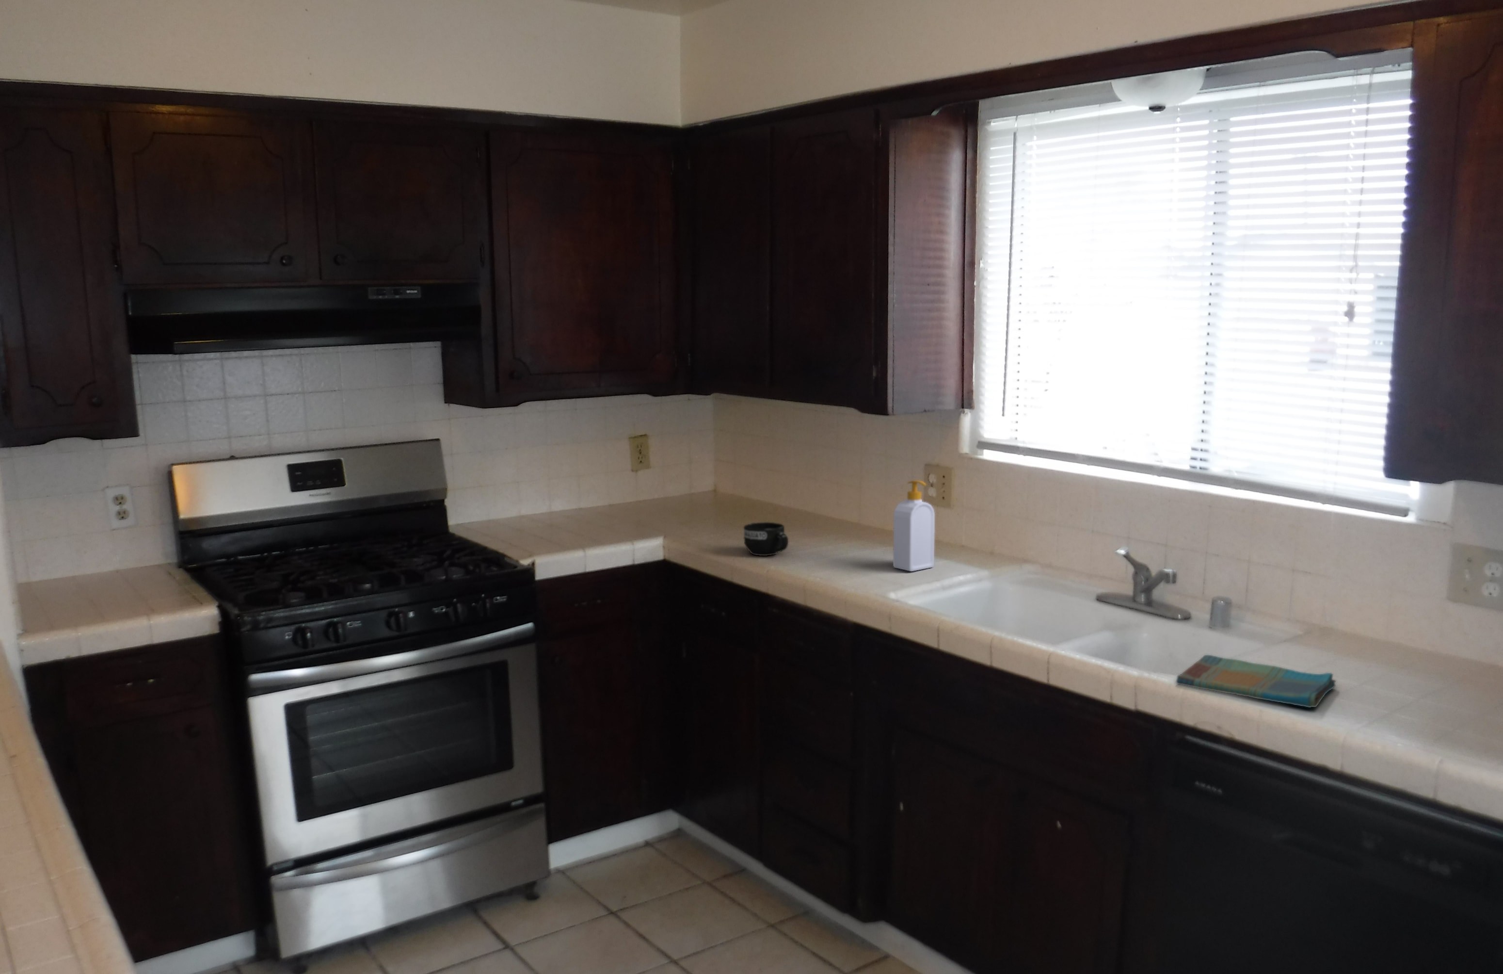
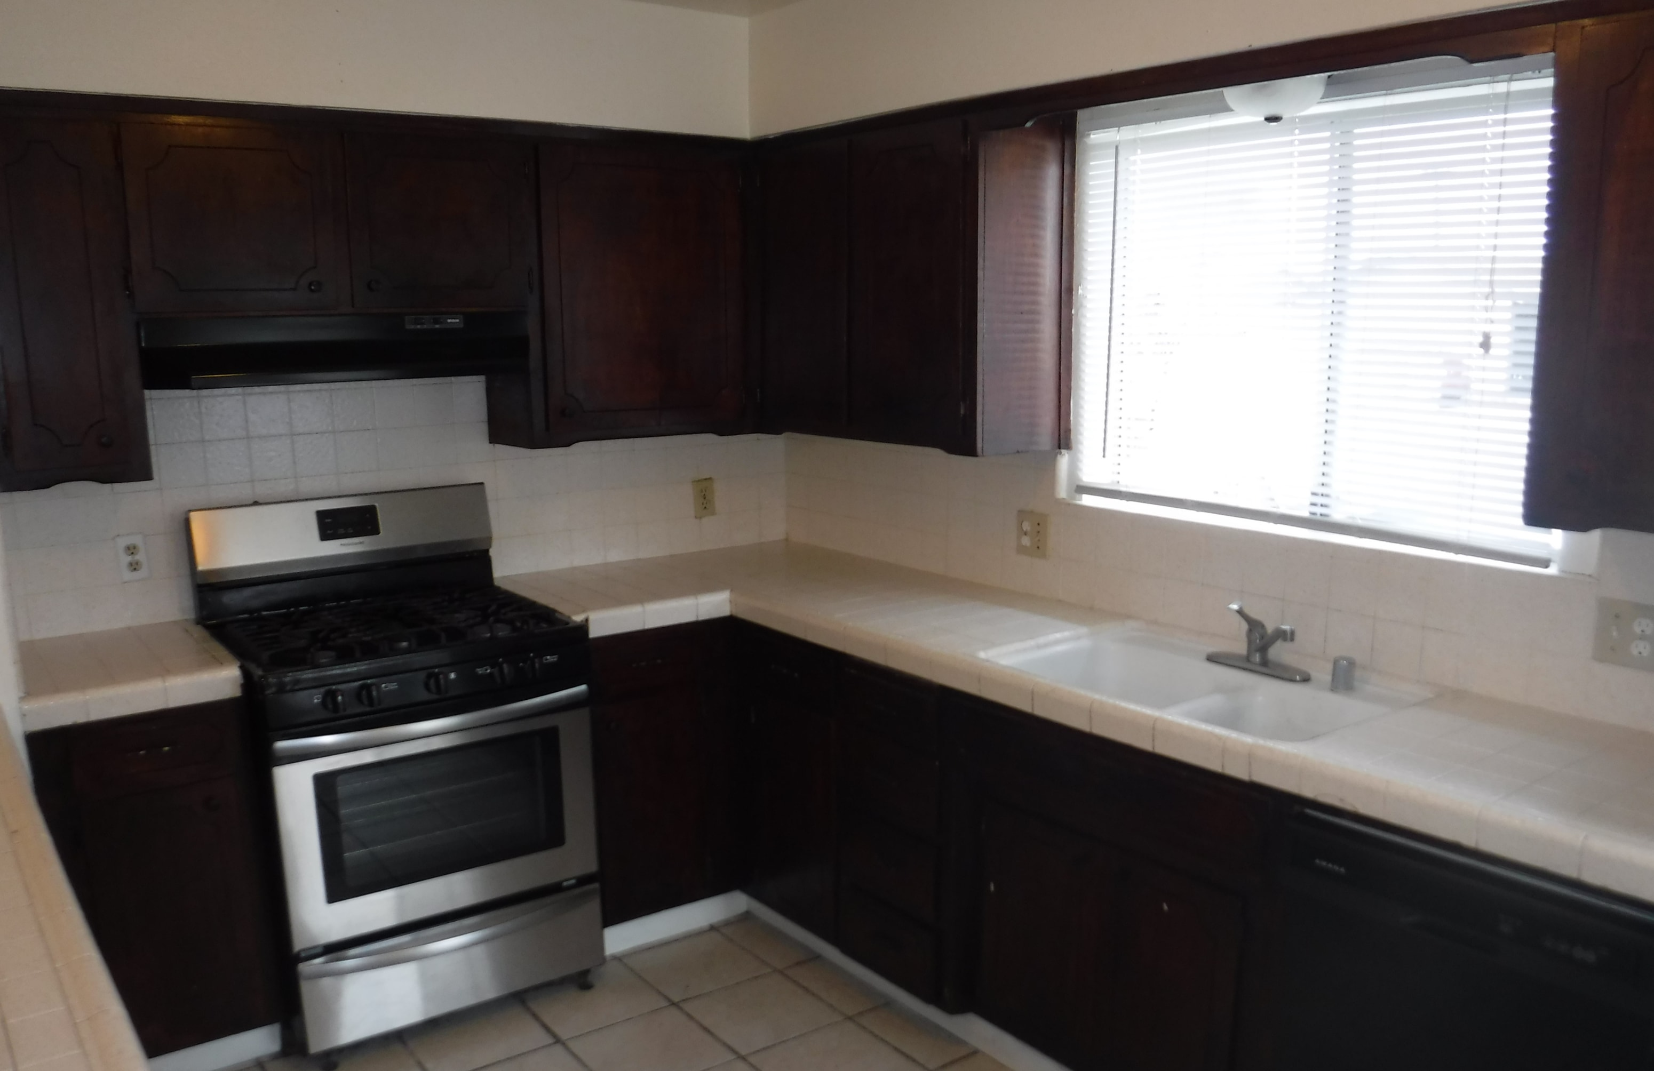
- dish towel [1175,654,1336,708]
- soap bottle [893,480,936,572]
- mug [743,522,789,557]
